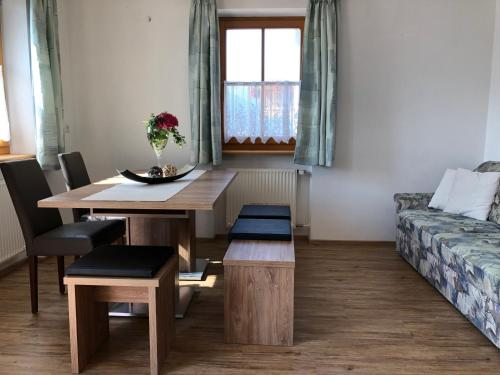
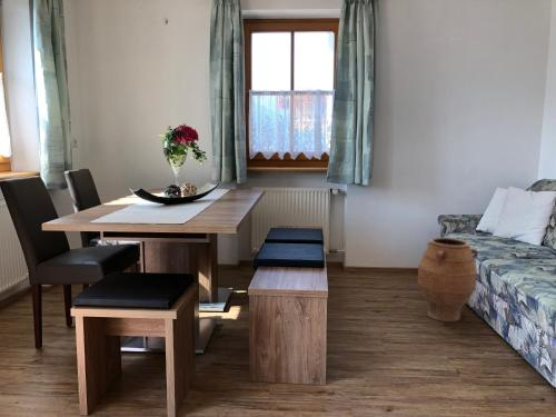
+ vase [417,236,479,322]
